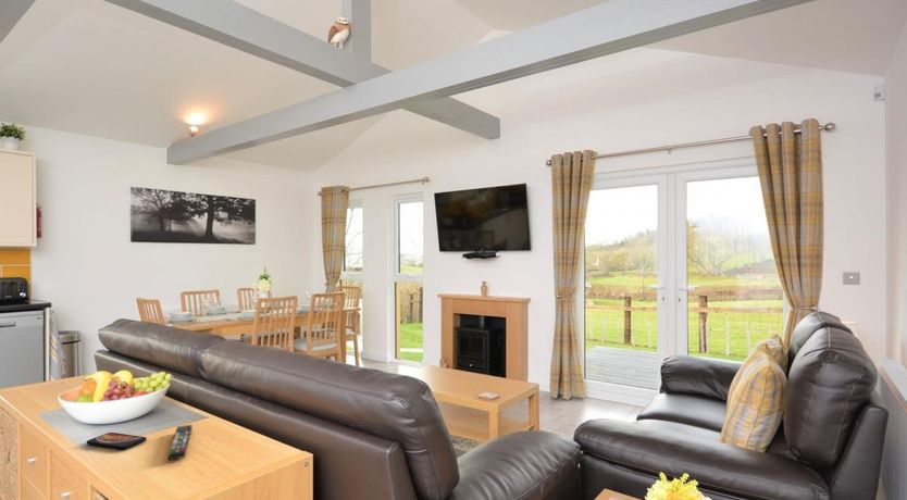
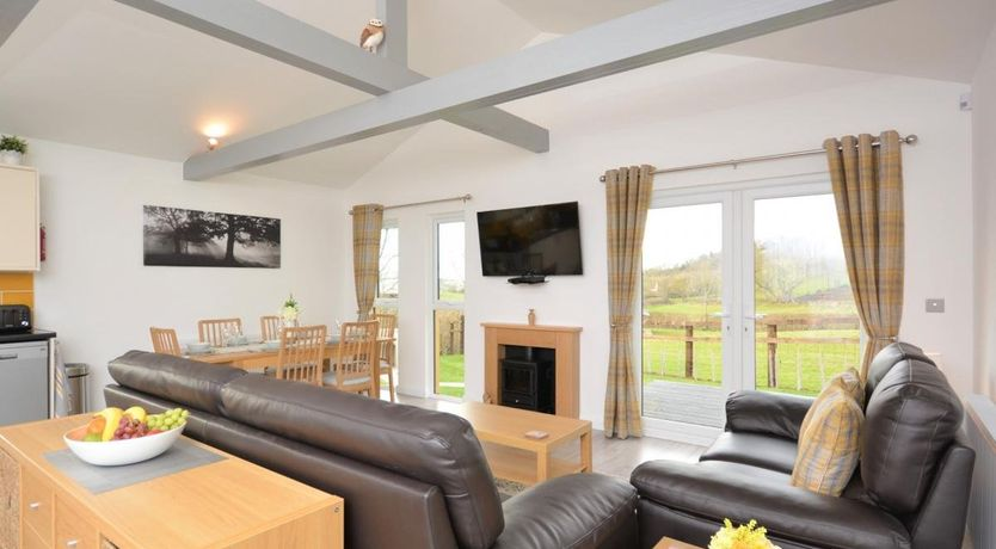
- smartphone [86,432,148,450]
- remote control [166,424,194,461]
